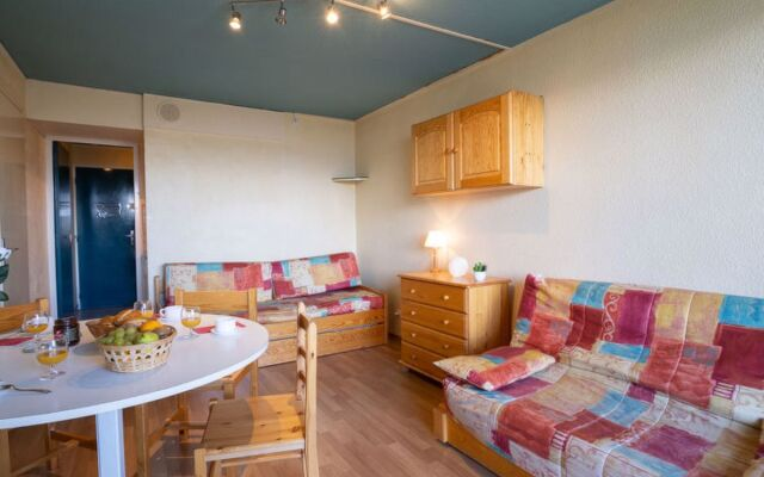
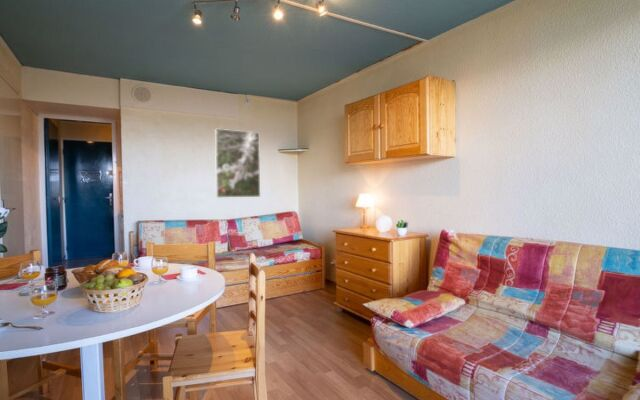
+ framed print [214,128,261,199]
